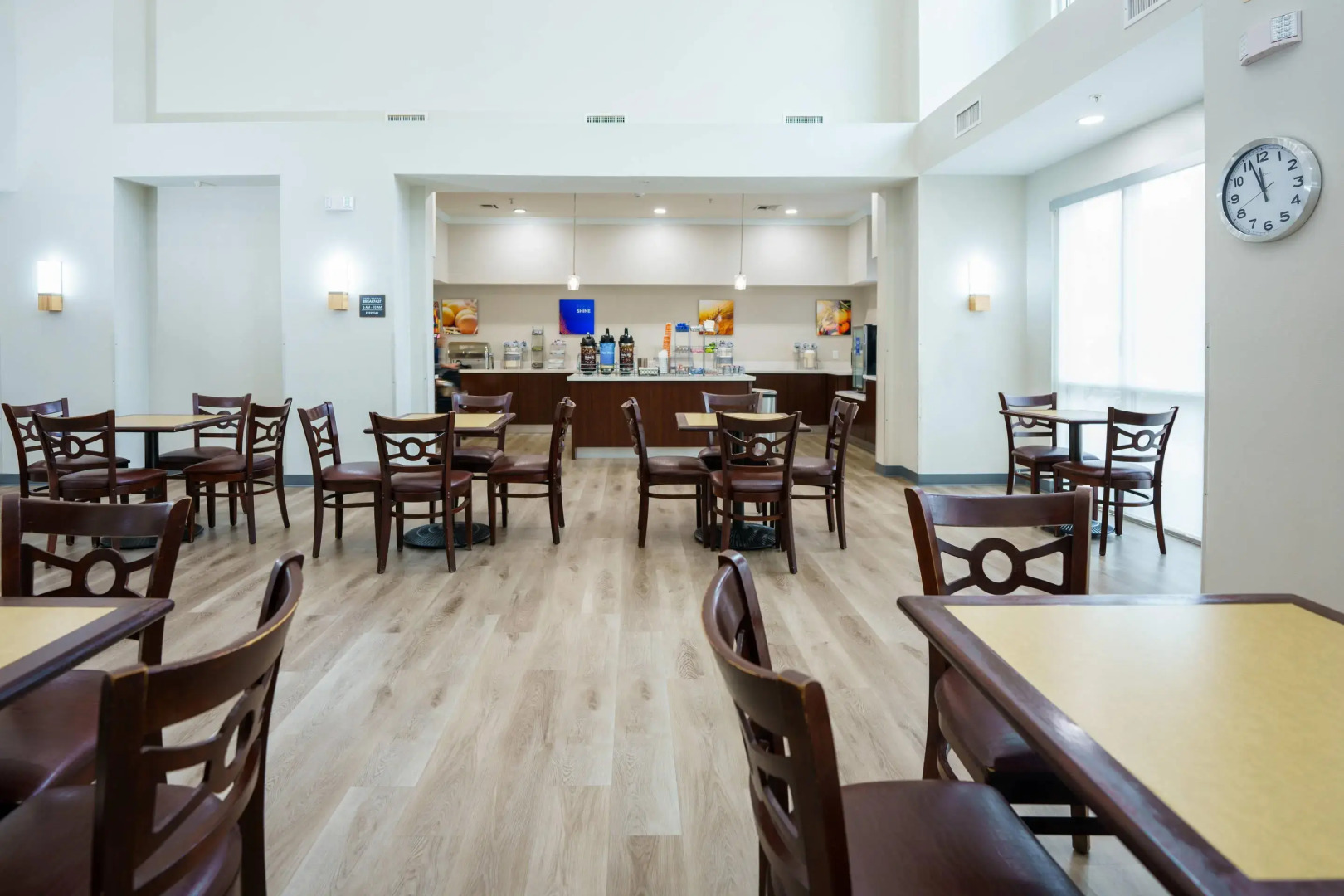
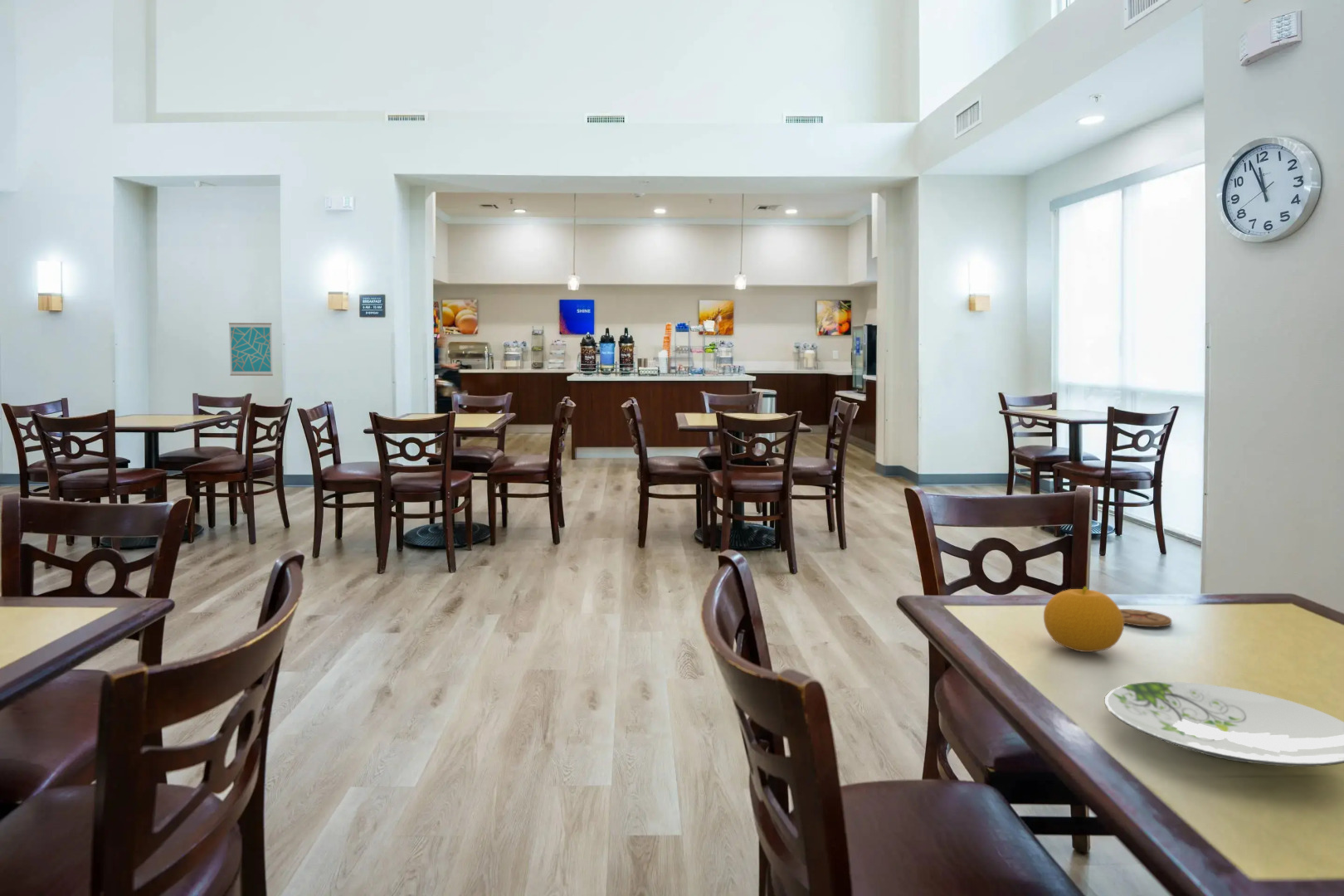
+ plate [1103,681,1344,767]
+ fruit [1043,586,1125,653]
+ wall art [228,322,274,377]
+ coaster [1119,608,1172,628]
